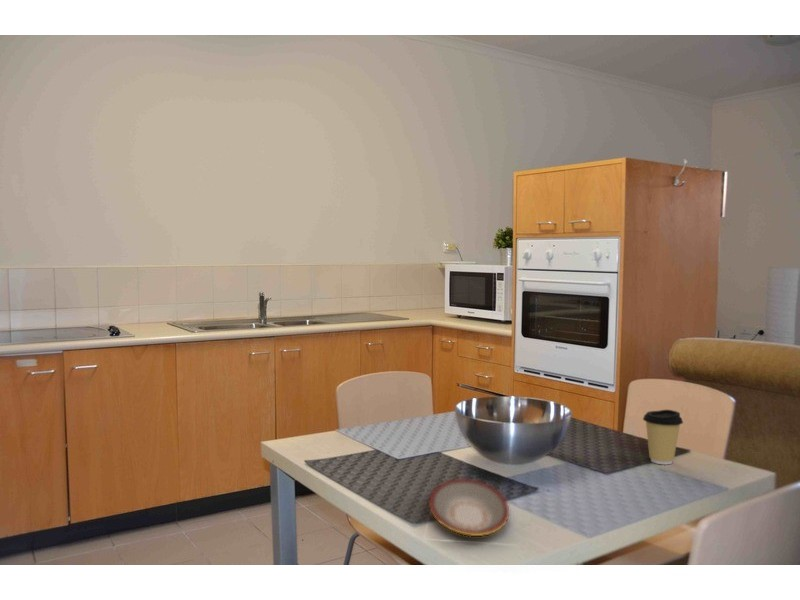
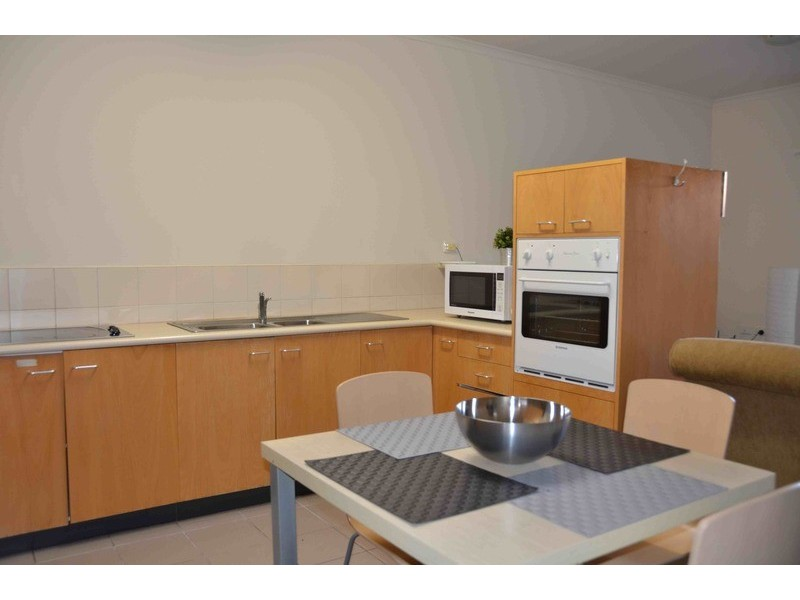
- coffee cup [642,409,684,465]
- plate [428,478,510,537]
